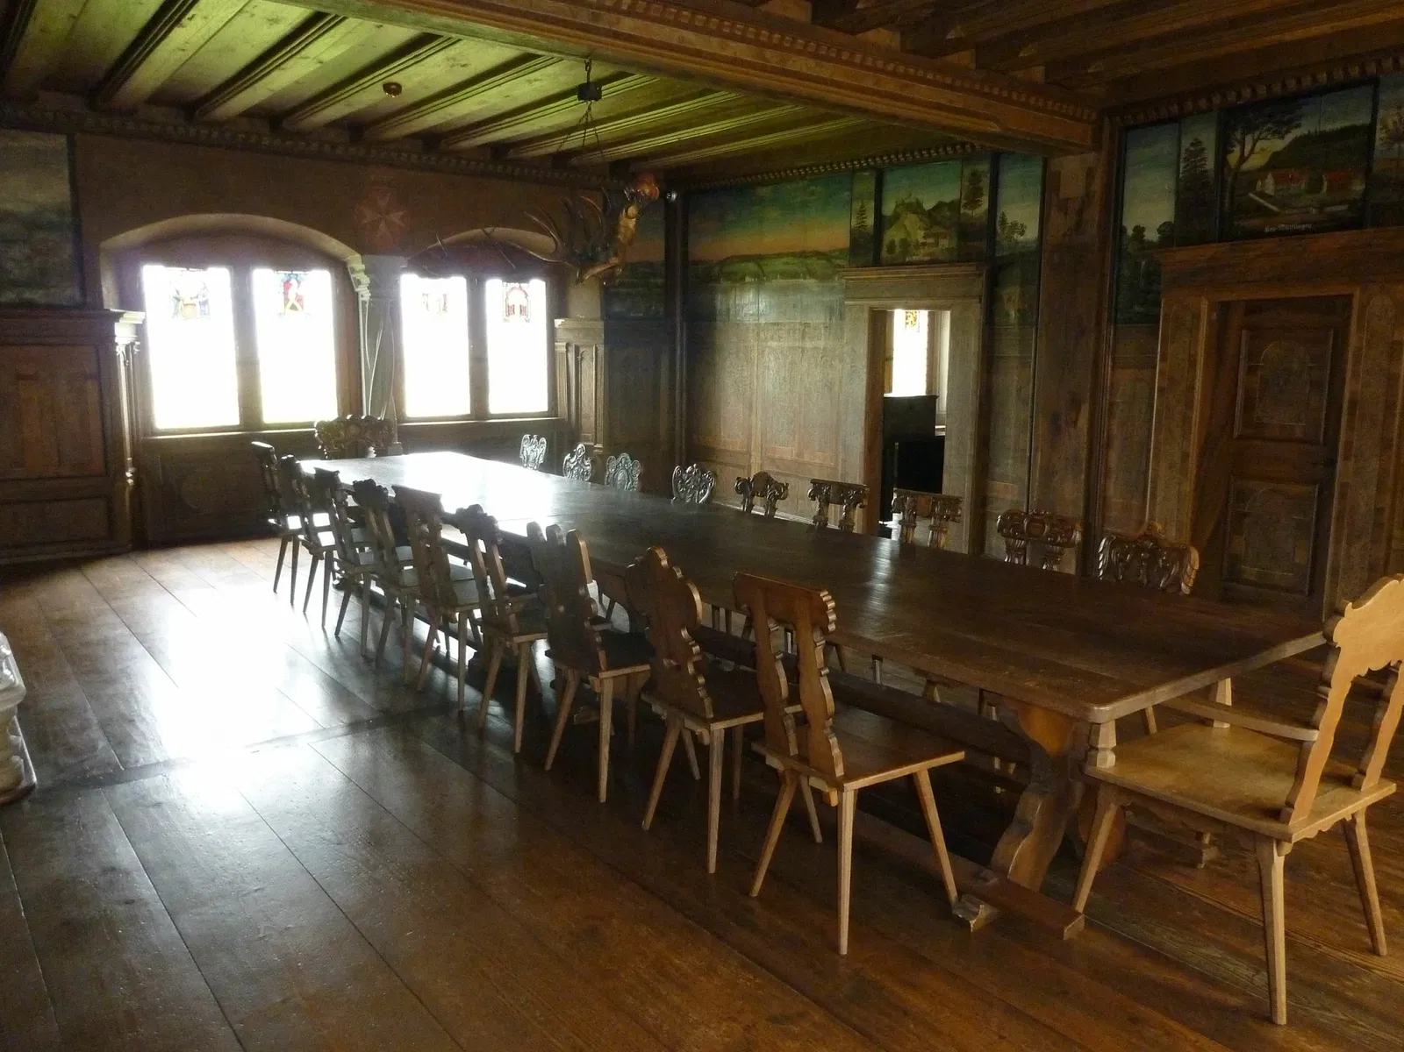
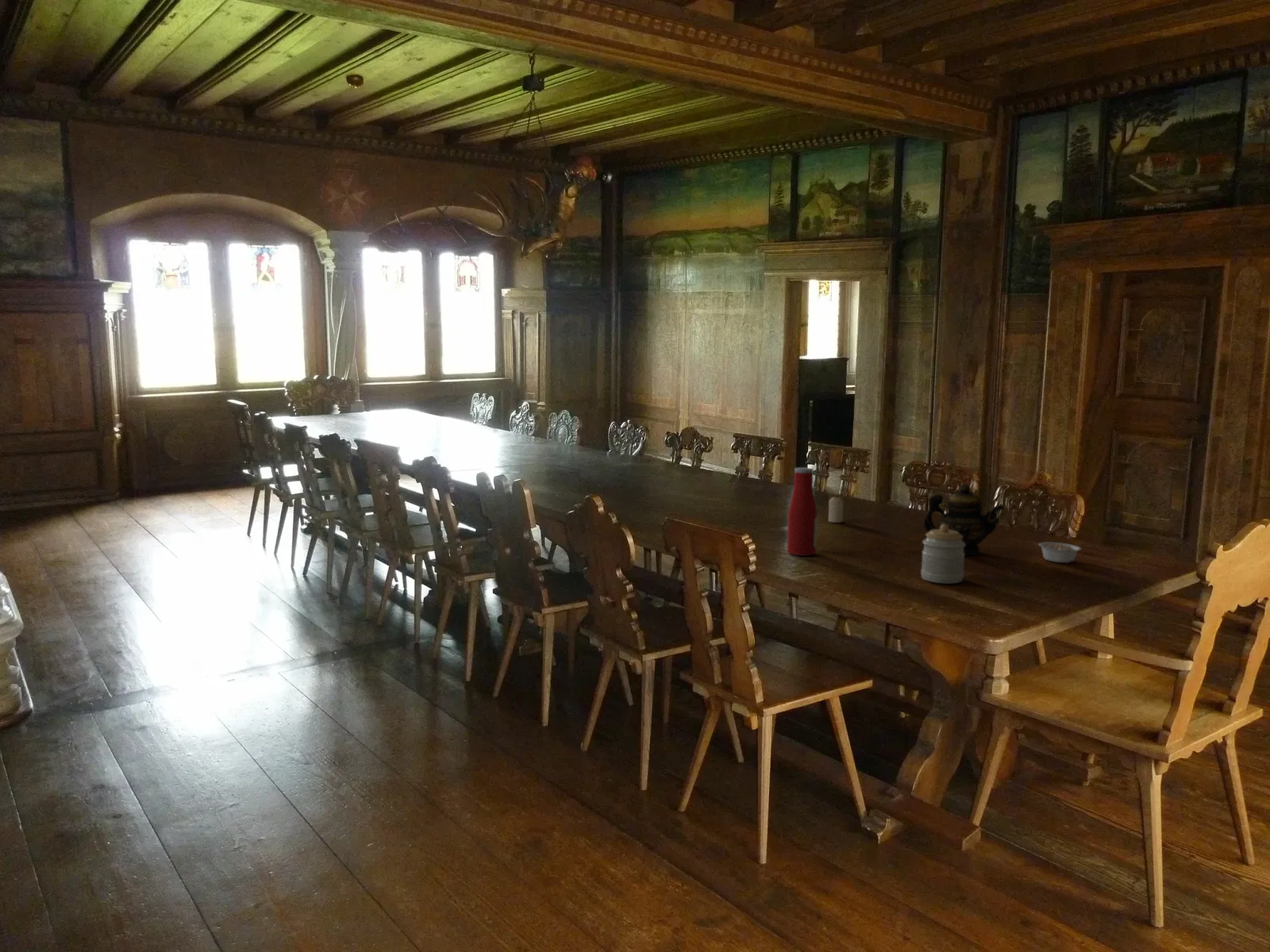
+ bottle [786,466,818,556]
+ teapot [922,482,1005,556]
+ legume [1037,542,1082,563]
+ jar [920,524,965,585]
+ candle [828,496,844,524]
